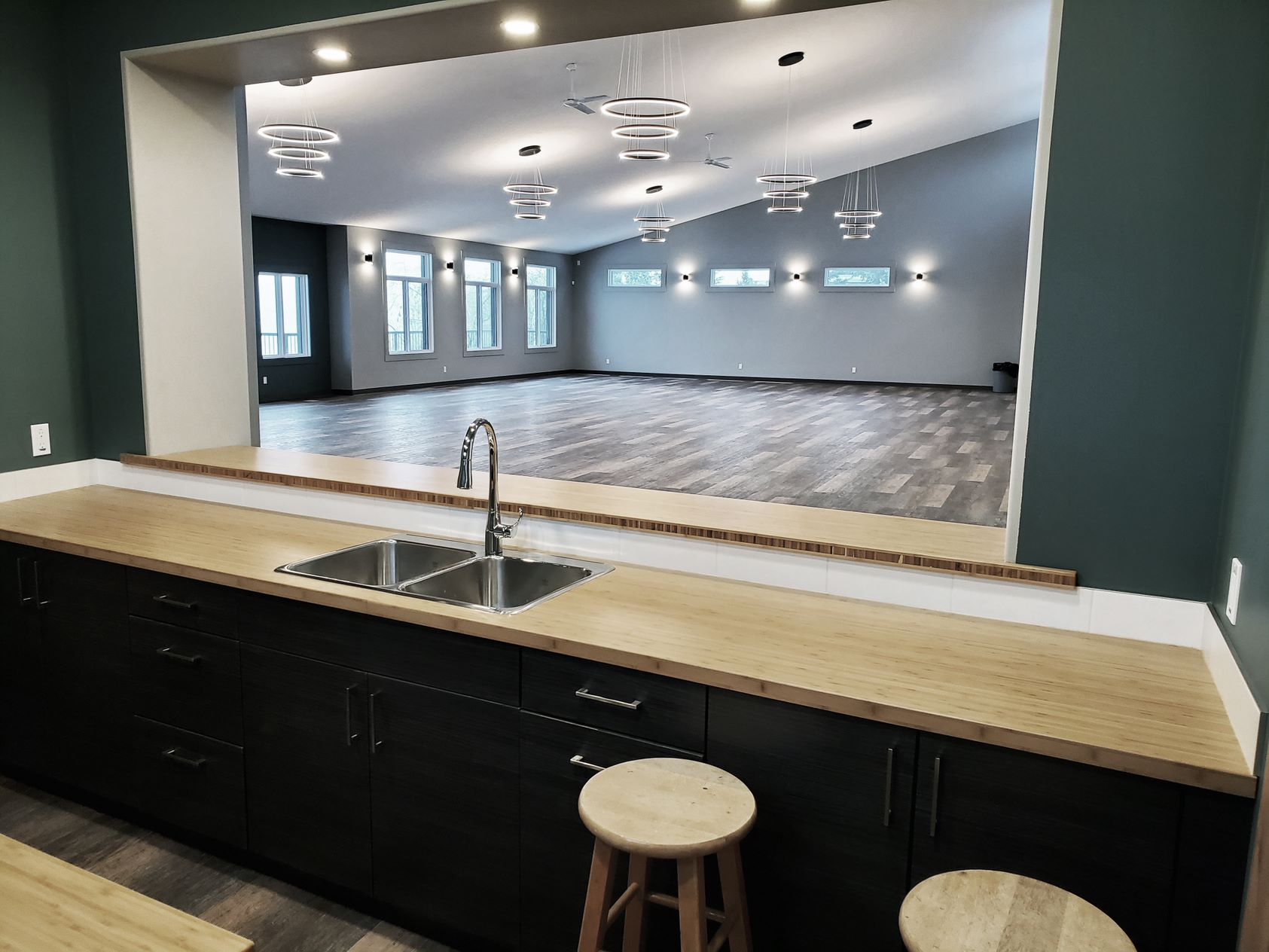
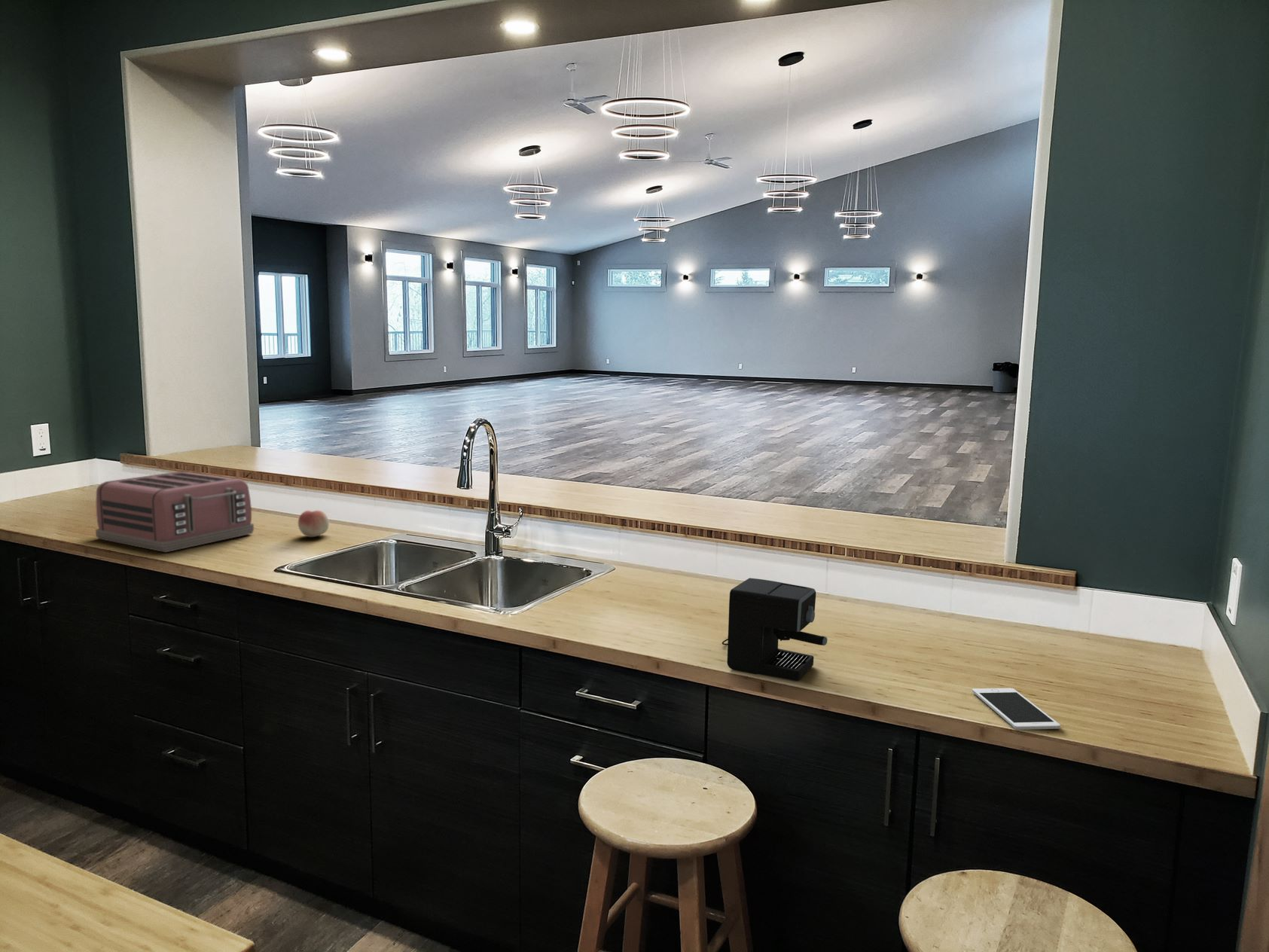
+ fruit [297,510,330,538]
+ coffee maker [721,578,828,682]
+ cell phone [972,688,1061,731]
+ toaster [95,470,255,553]
